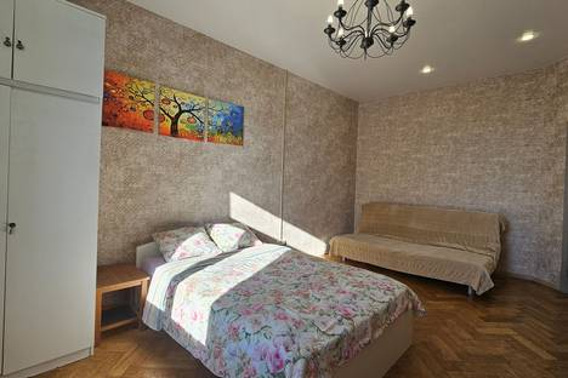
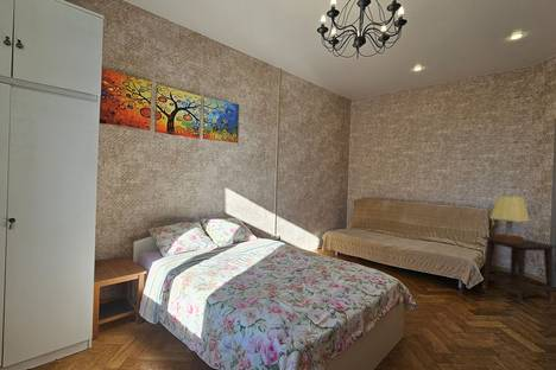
+ table lamp [489,194,531,242]
+ side table [480,236,556,305]
